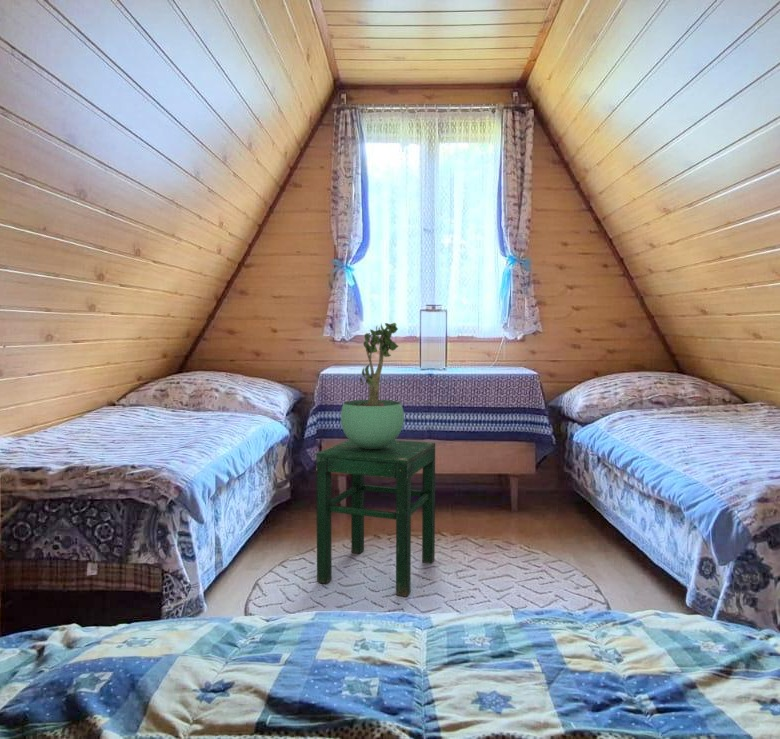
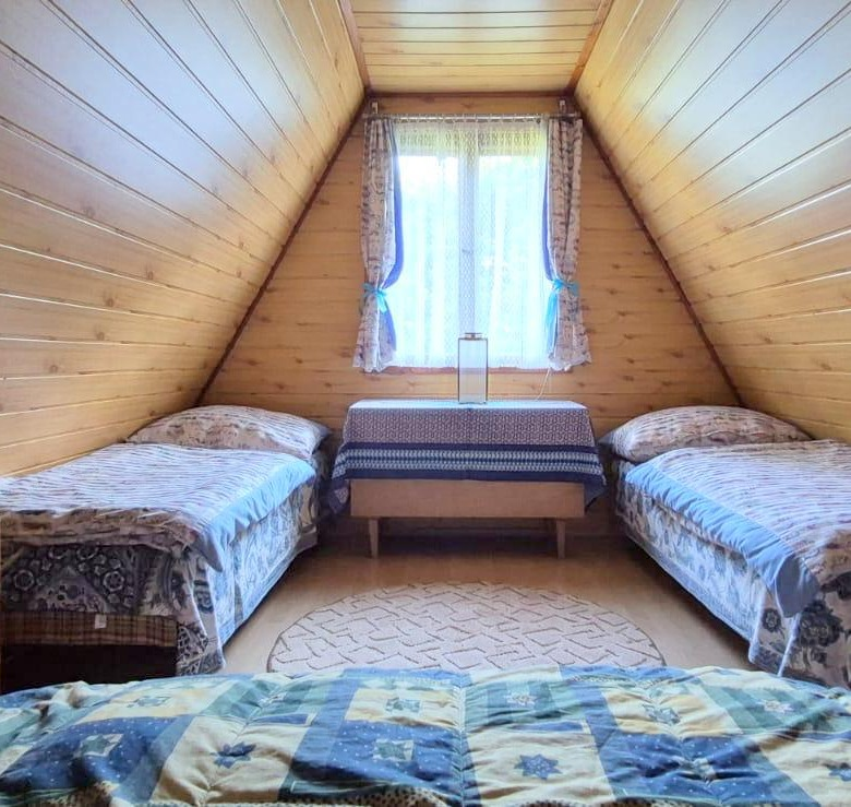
- stool [315,439,436,598]
- potted plant [340,321,405,449]
